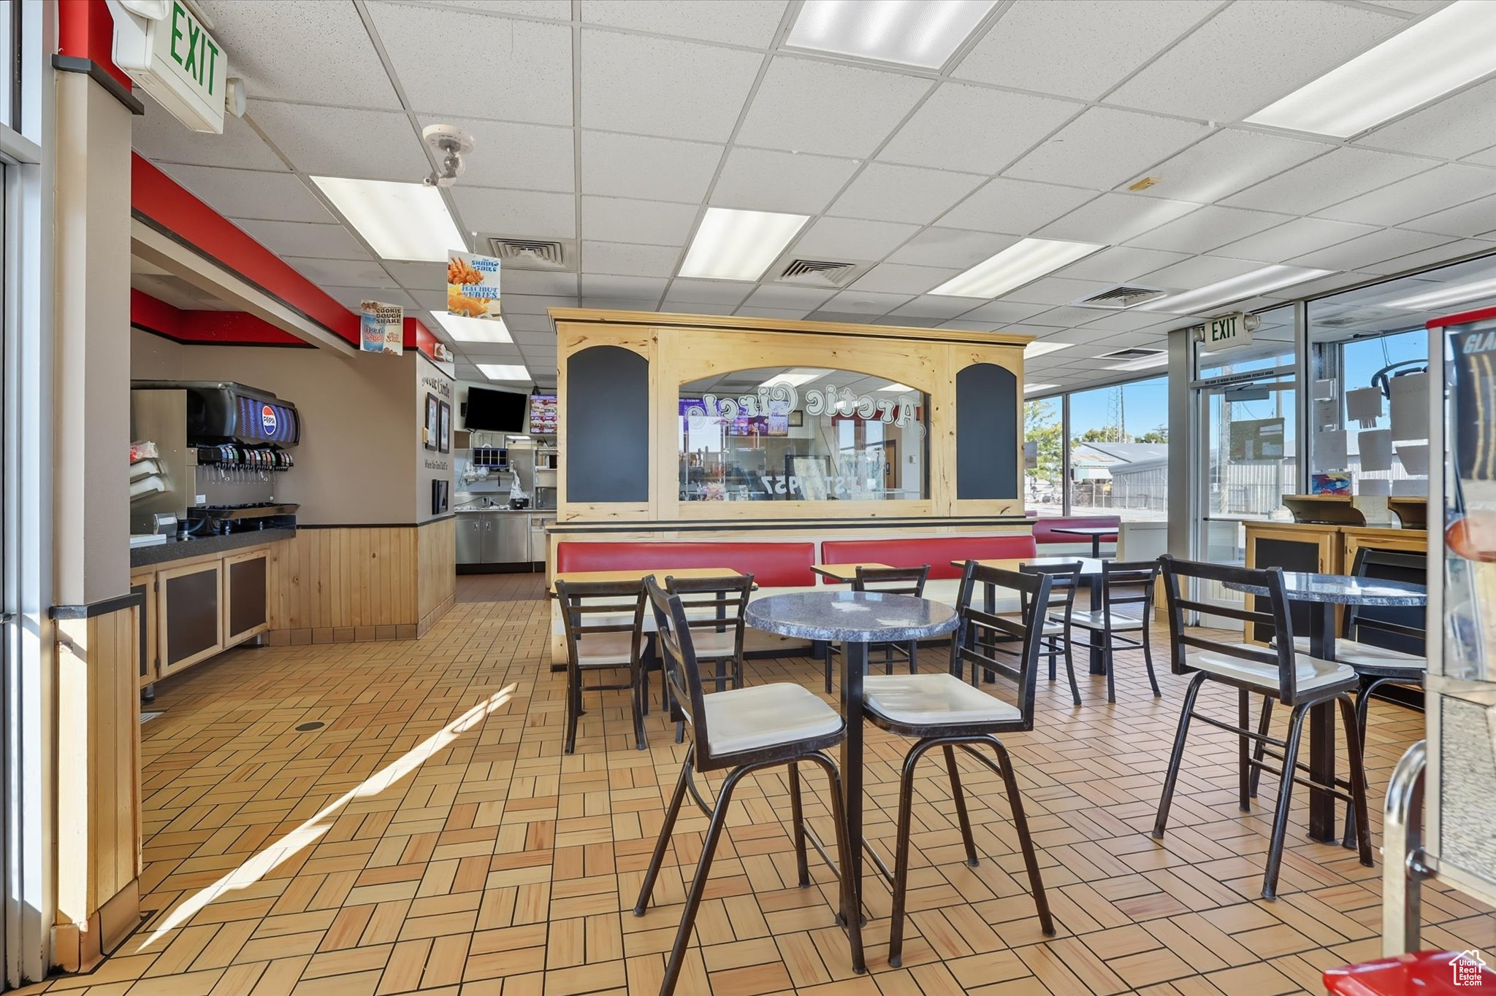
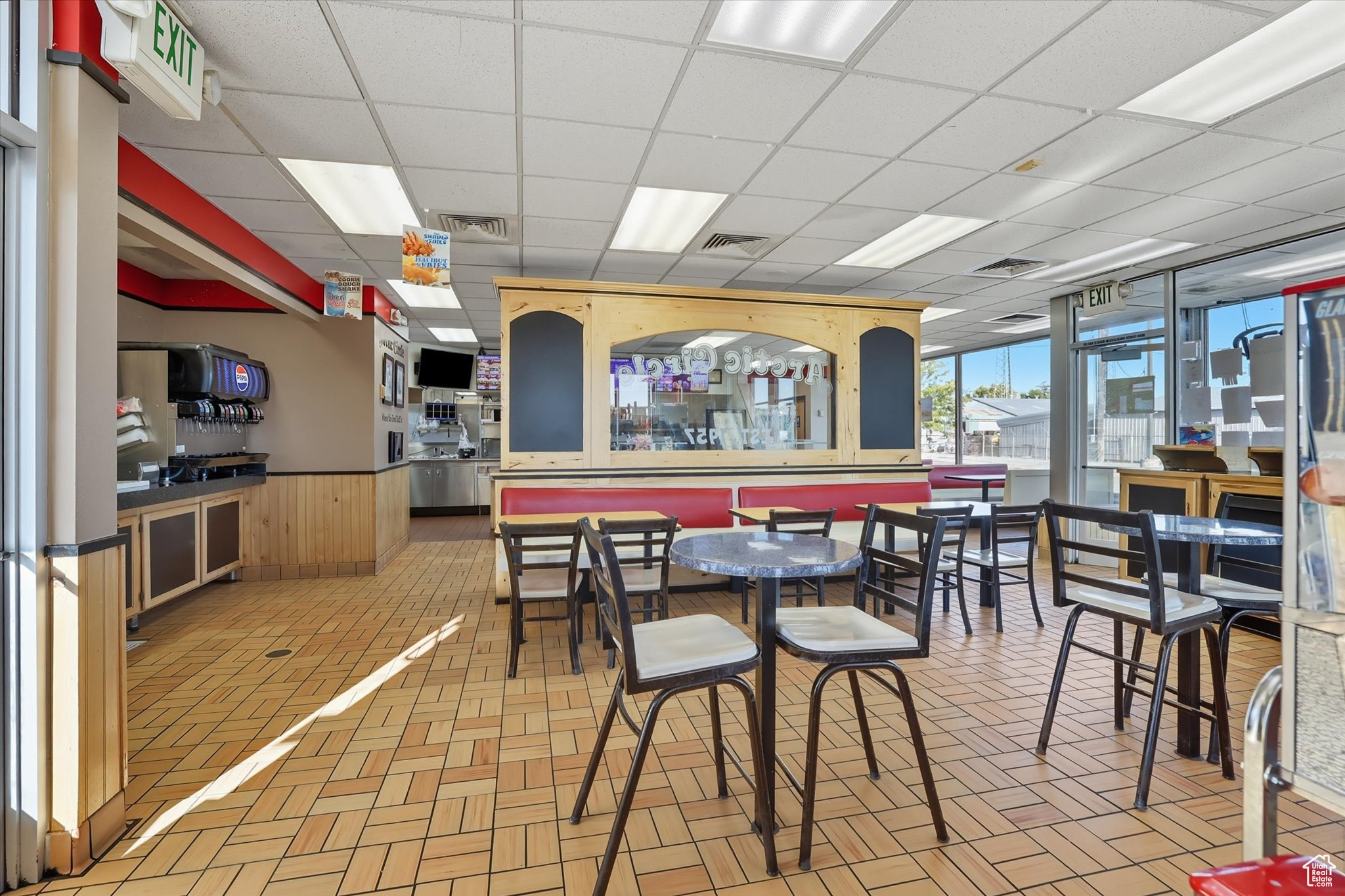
- security camera [422,123,477,188]
